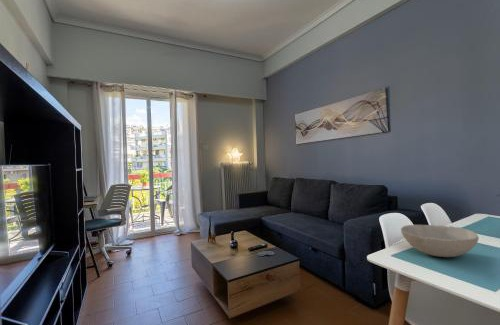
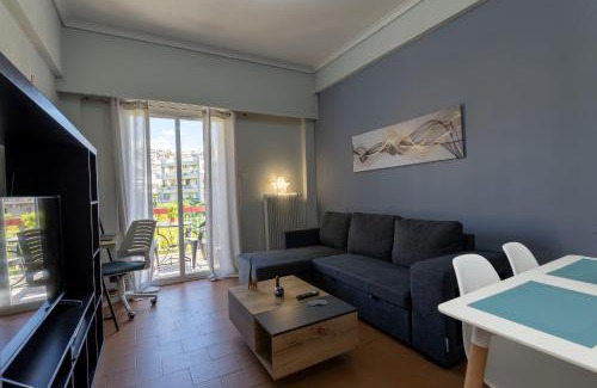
- bowl [400,224,480,258]
